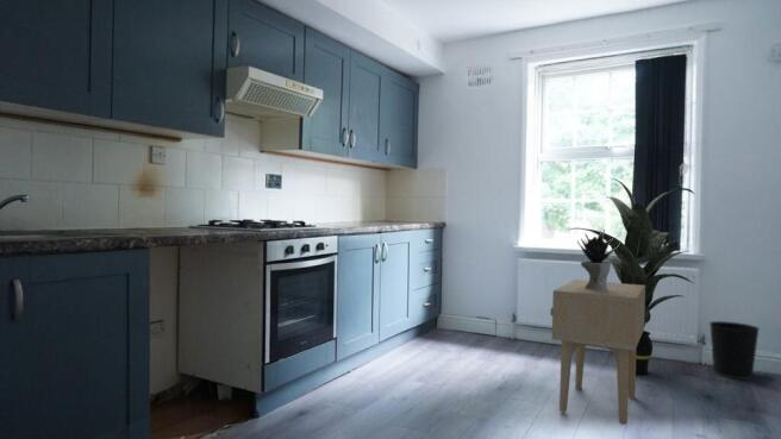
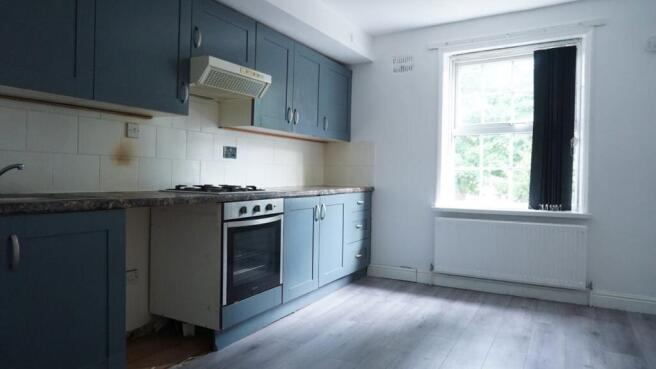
- side table [549,278,645,426]
- potted plant [576,228,620,290]
- indoor plant [569,177,695,376]
- wastebasket [708,320,761,381]
